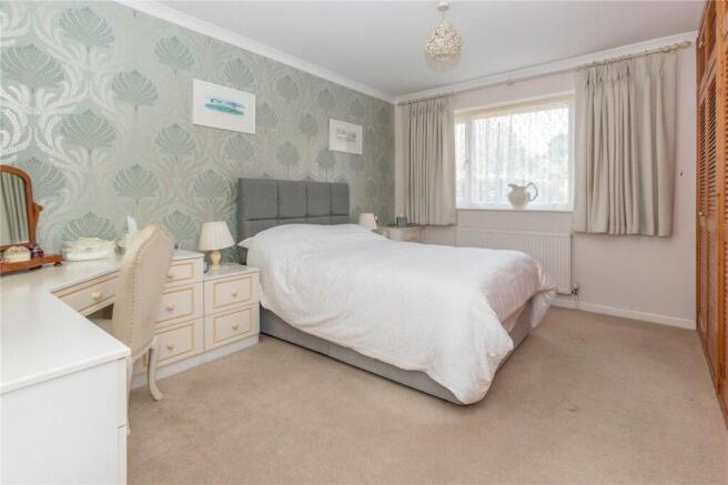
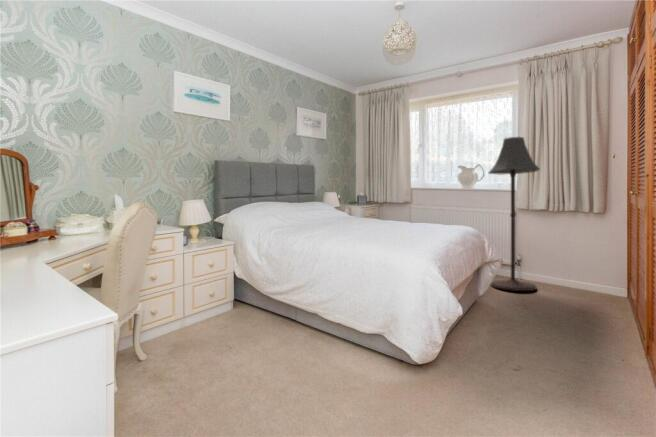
+ floor lamp [487,136,541,292]
